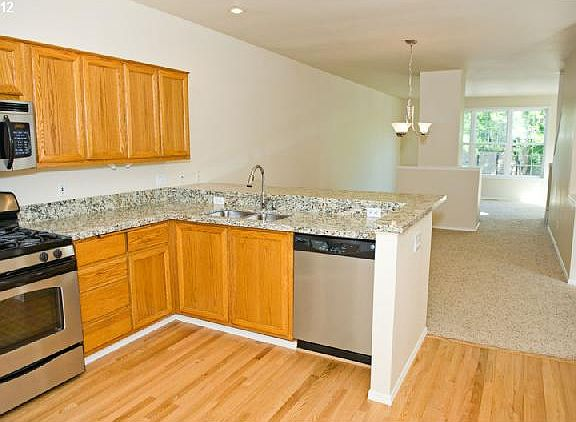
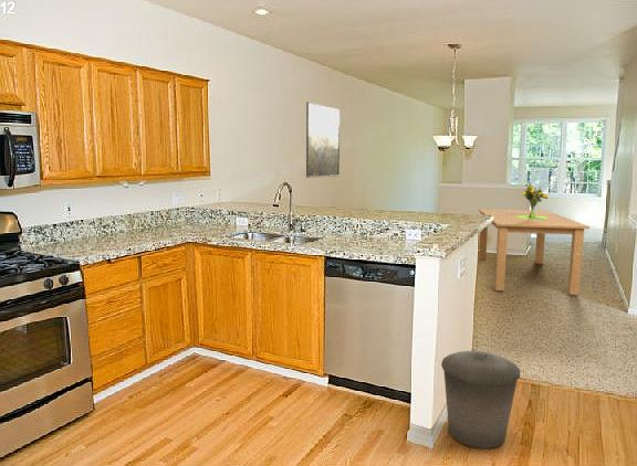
+ bouquet [516,182,550,220]
+ trash can [440,350,521,449]
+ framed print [305,102,341,179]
+ dining table [478,208,591,296]
